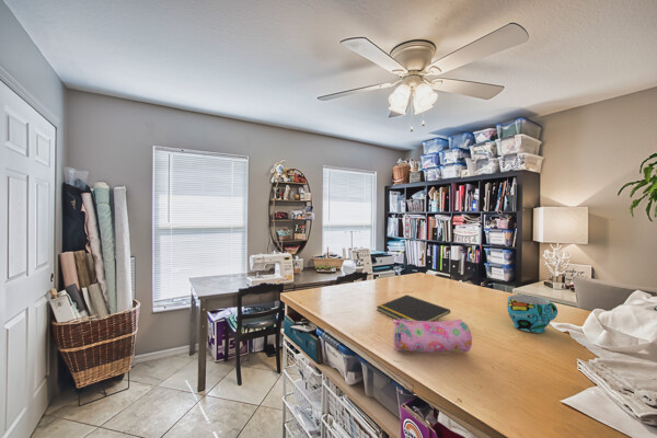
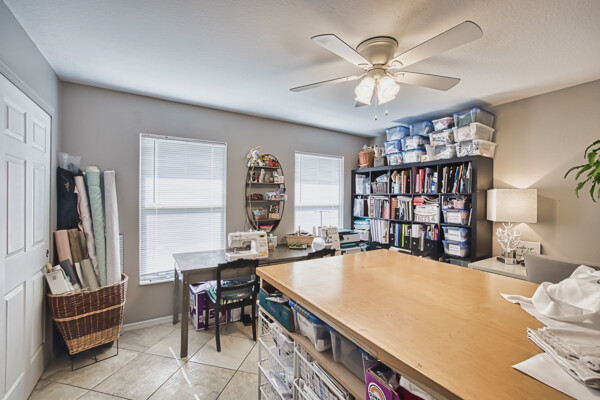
- cup [506,293,558,334]
- pencil case [391,319,473,354]
- notepad [376,293,451,322]
